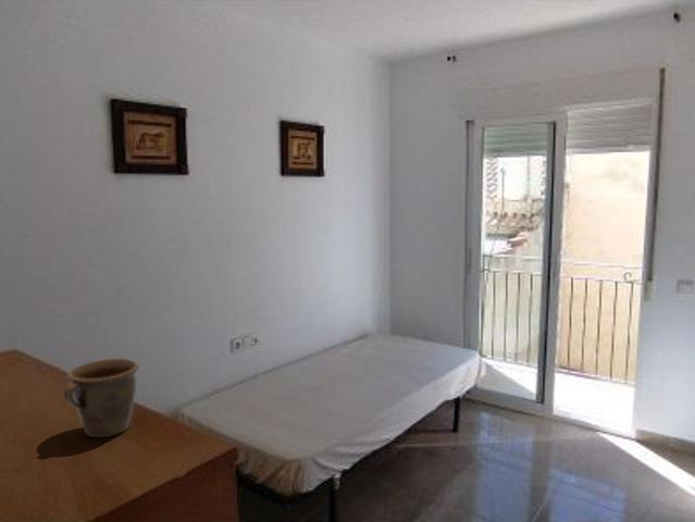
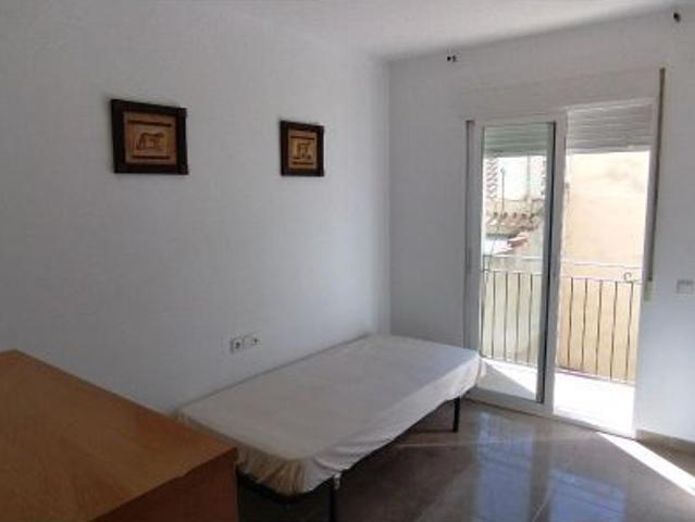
- mug [62,358,140,438]
